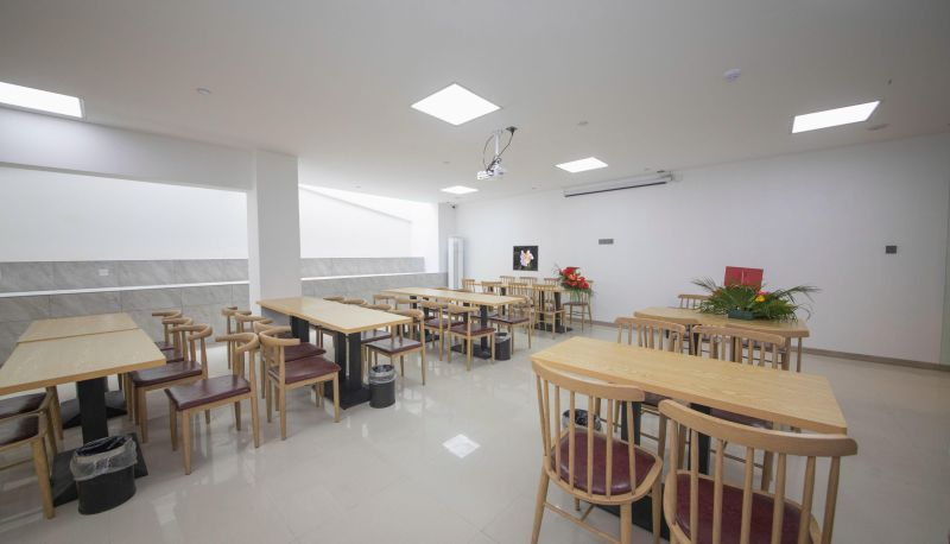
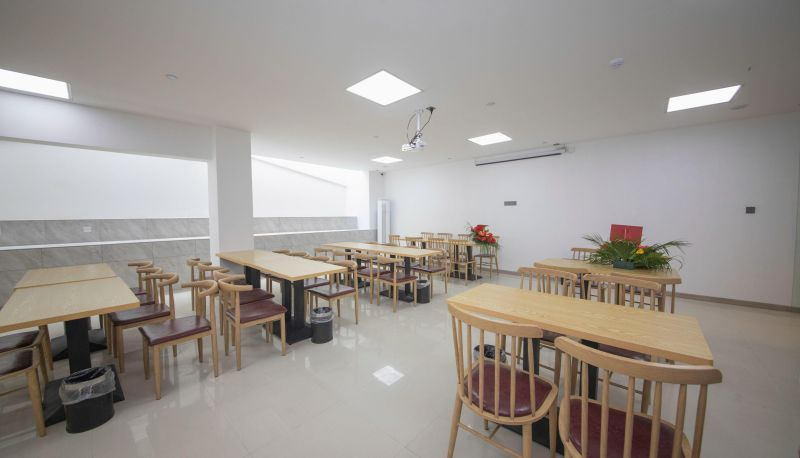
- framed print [512,245,539,272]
